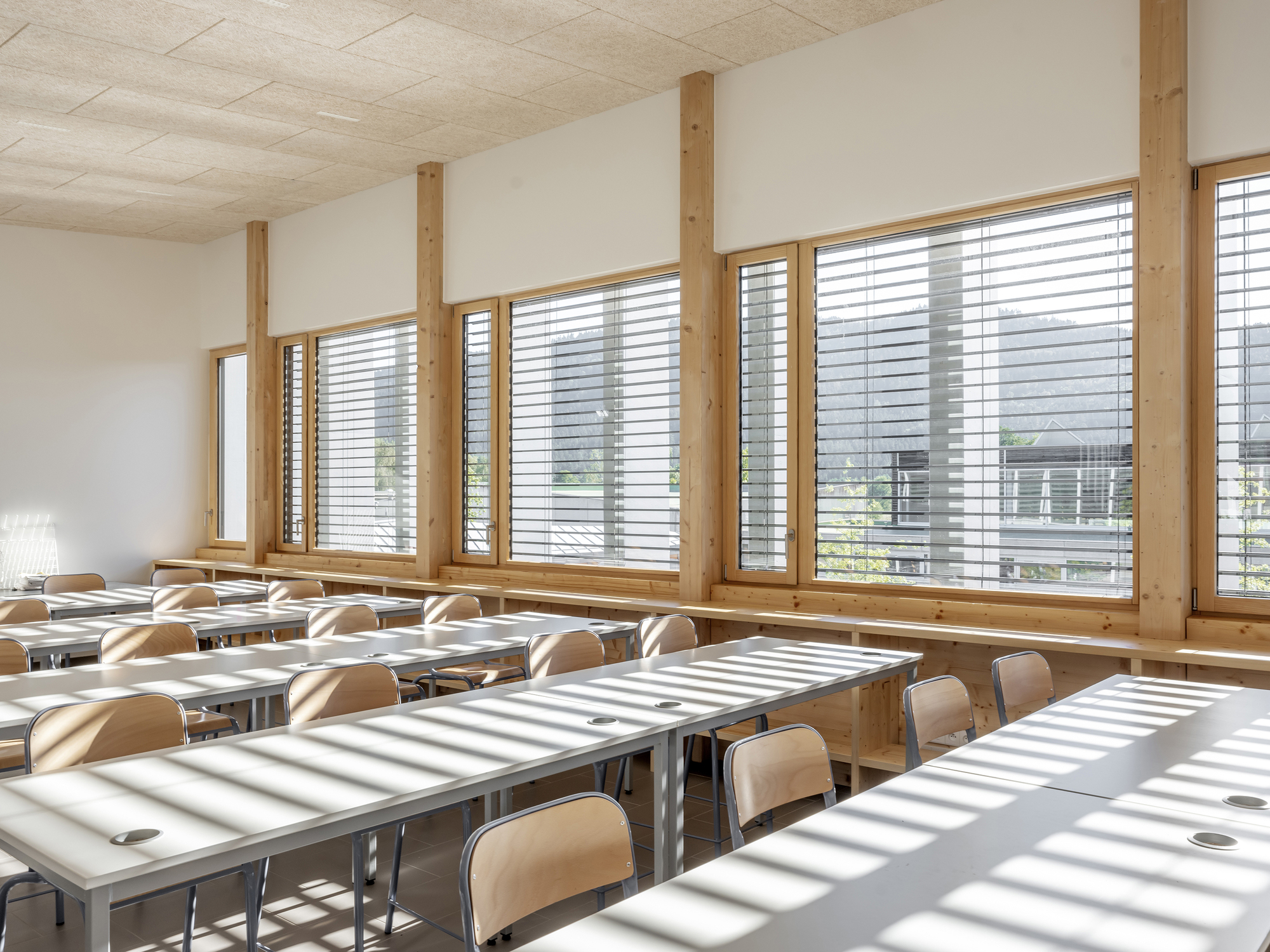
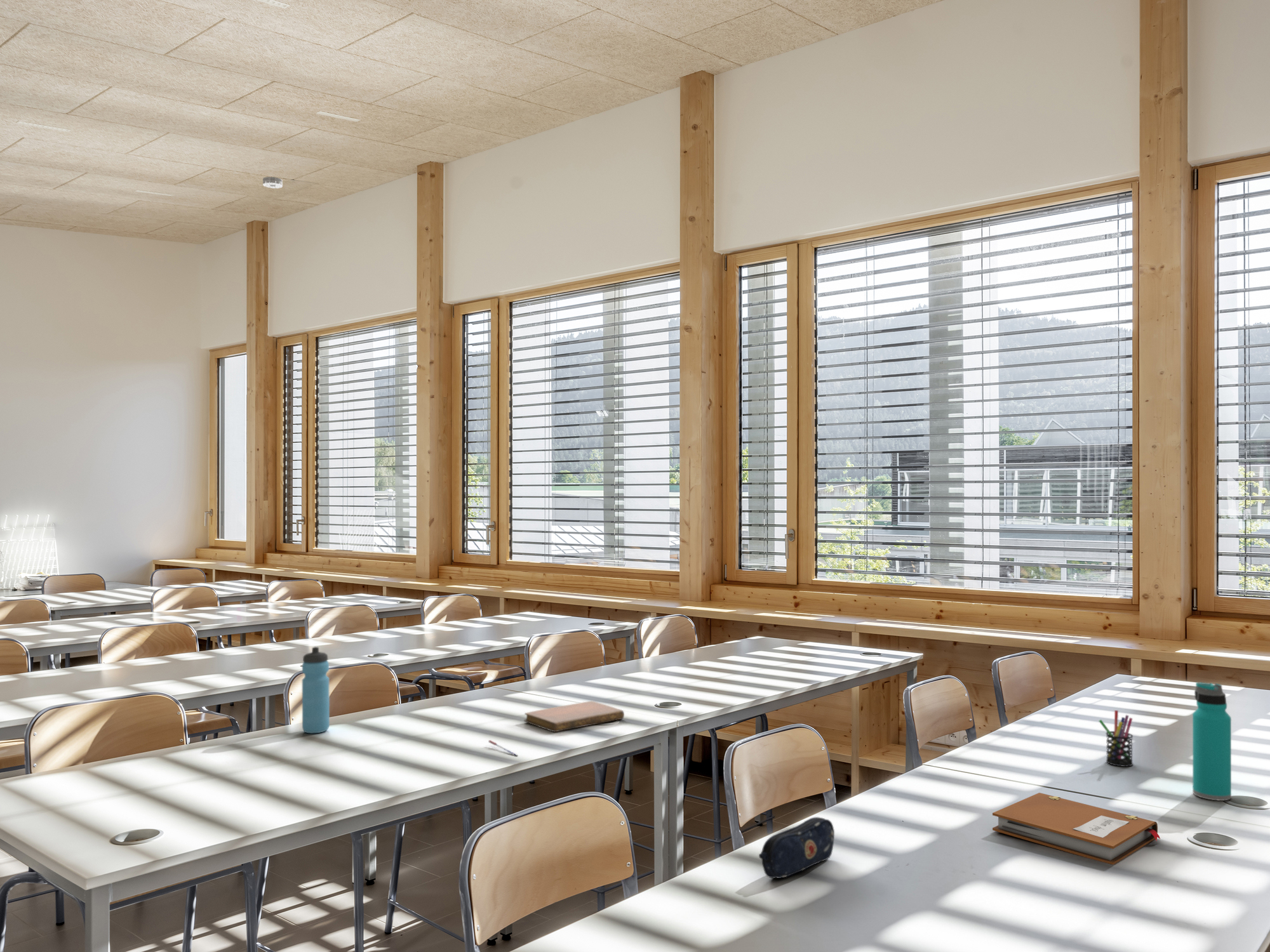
+ pencil case [758,816,835,879]
+ smoke detector [262,176,283,189]
+ water bottle [1192,682,1232,801]
+ pen [488,739,518,757]
+ water bottle [302,646,330,734]
+ notebook [992,792,1161,865]
+ pen holder [1099,710,1133,767]
+ notebook [524,701,625,732]
